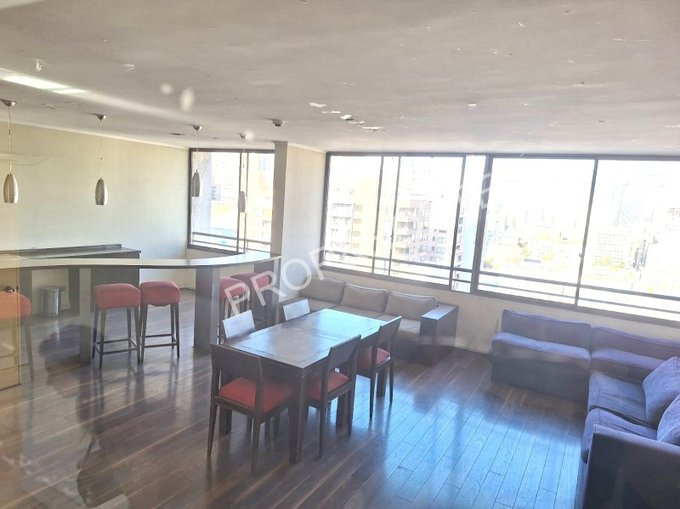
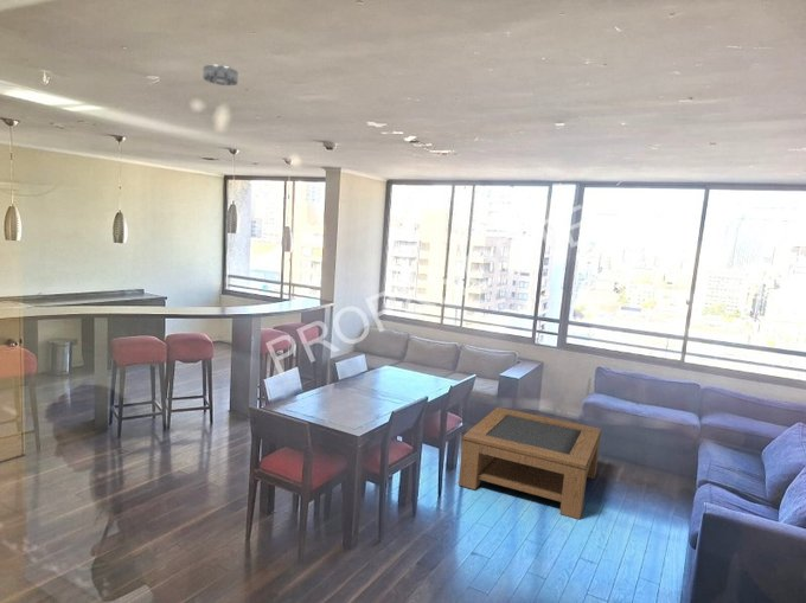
+ smoke detector [203,63,239,86]
+ coffee table [458,406,602,520]
